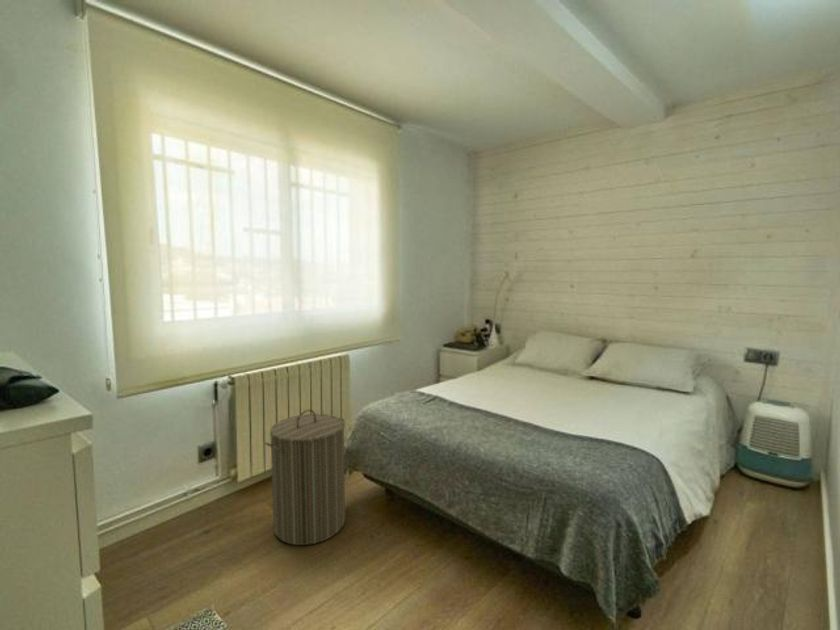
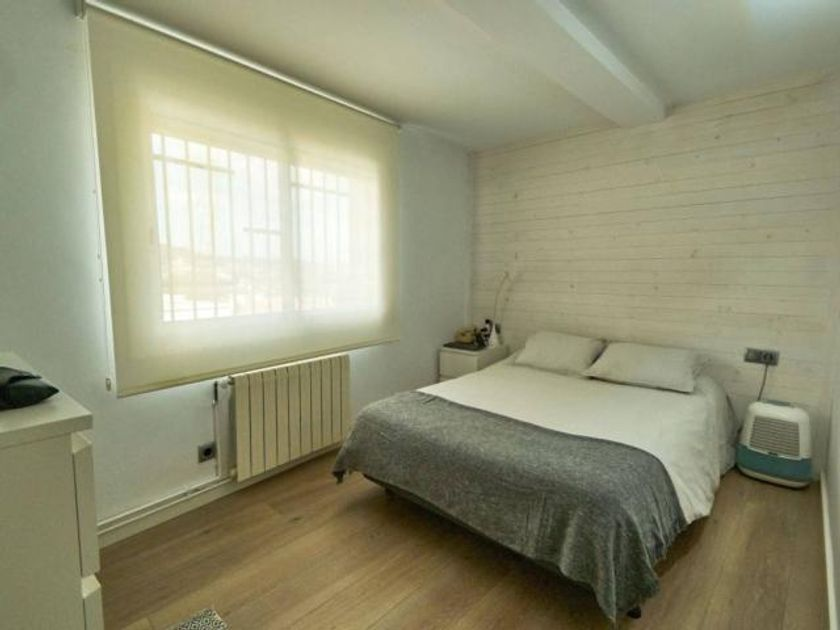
- laundry hamper [264,408,346,546]
